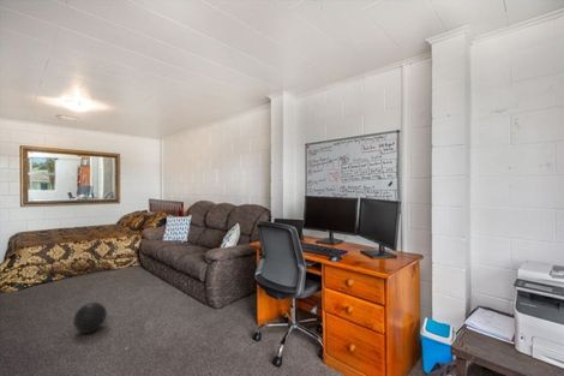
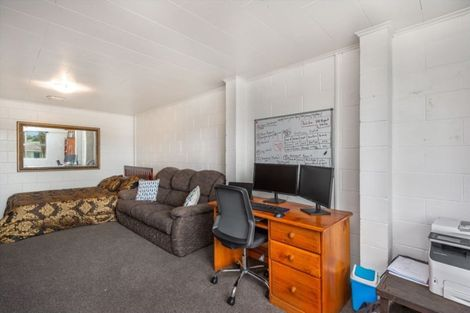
- ball [72,302,108,334]
